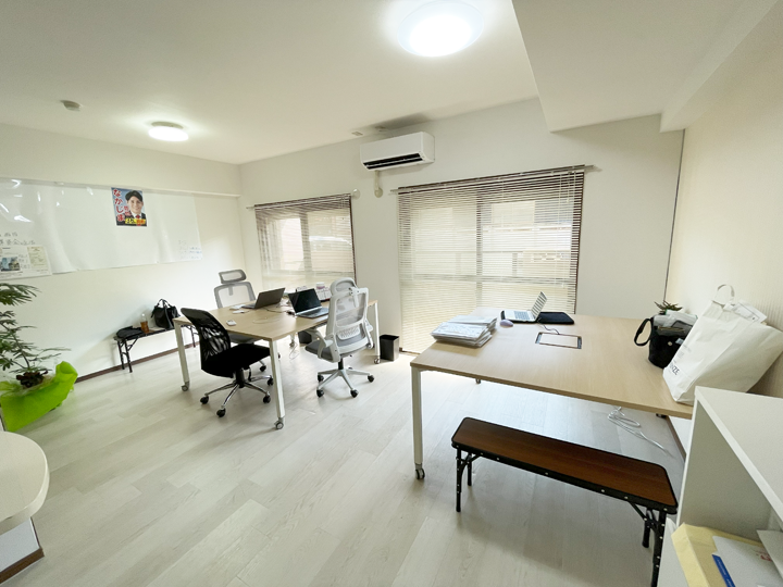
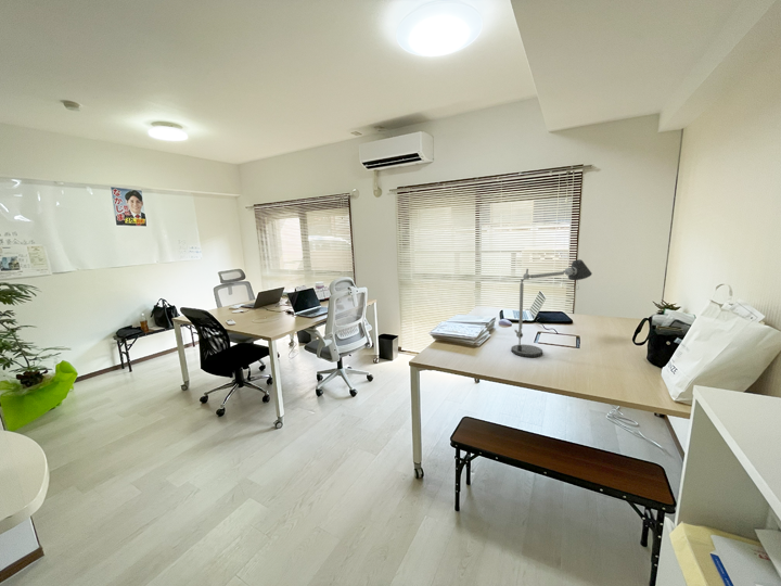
+ desk lamp [510,258,593,358]
